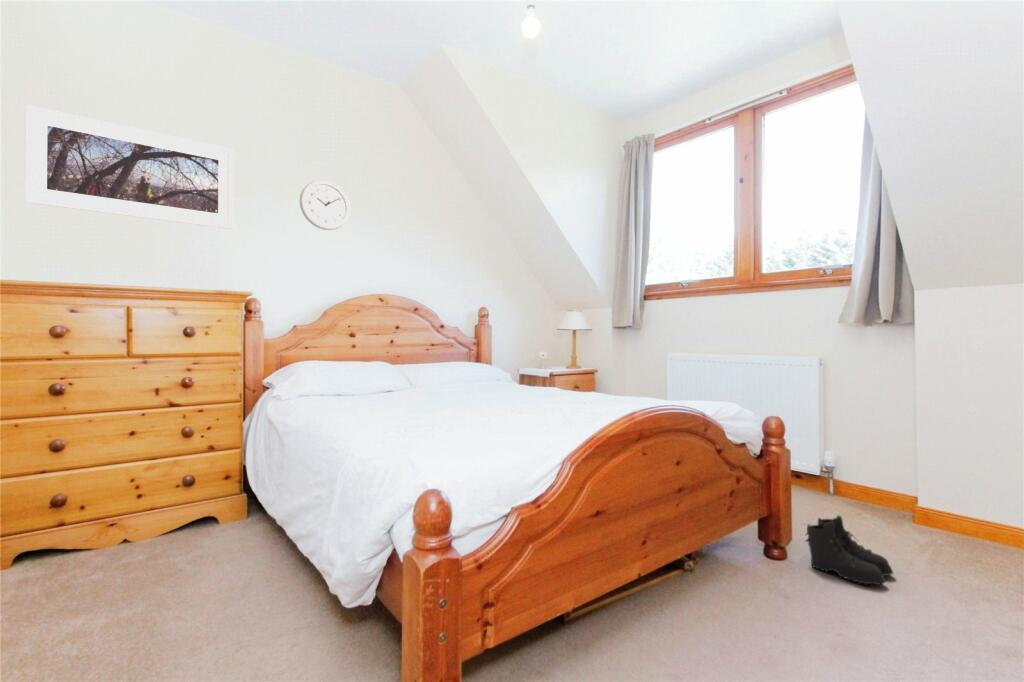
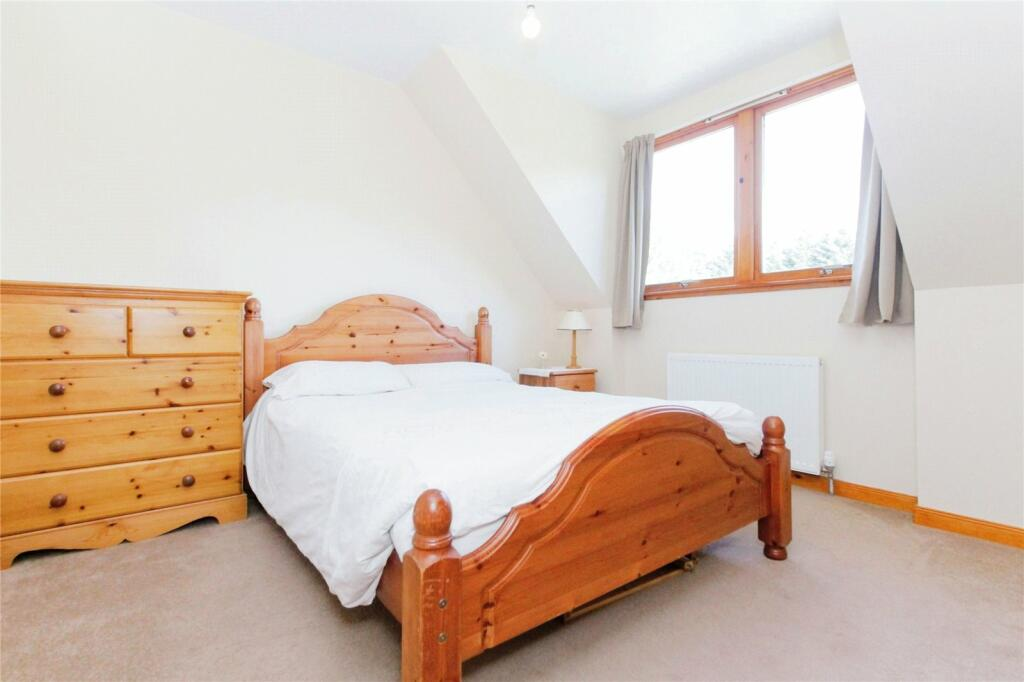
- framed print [24,104,235,230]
- wall clock [299,179,351,231]
- boots [804,515,894,586]
